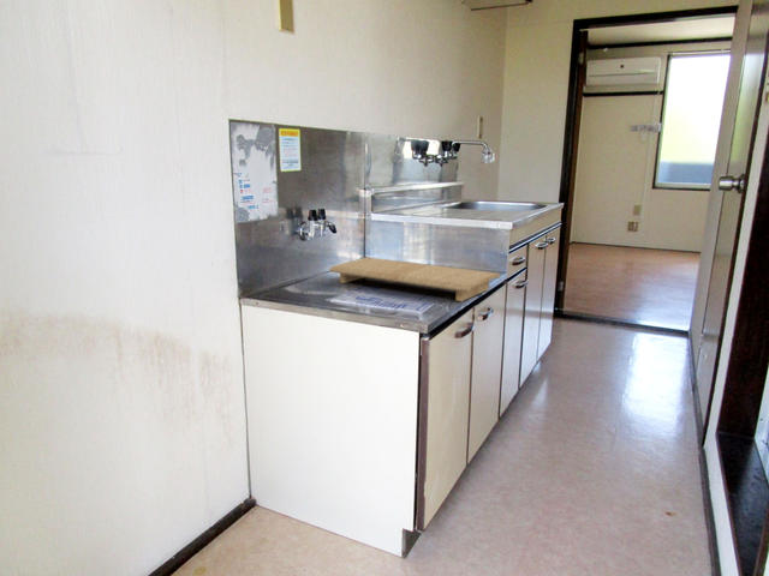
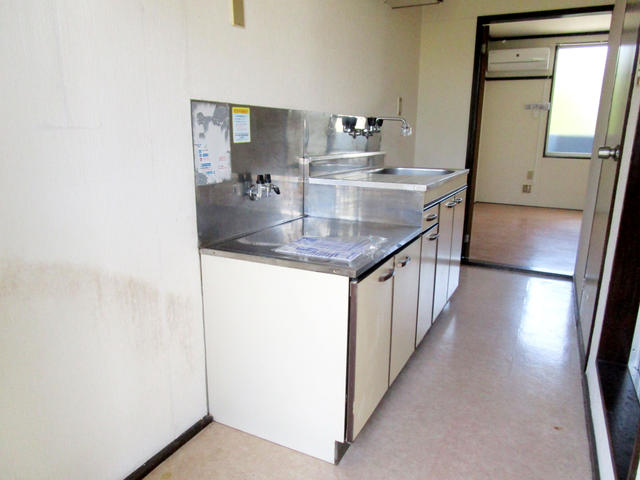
- cutting board [328,256,501,302]
